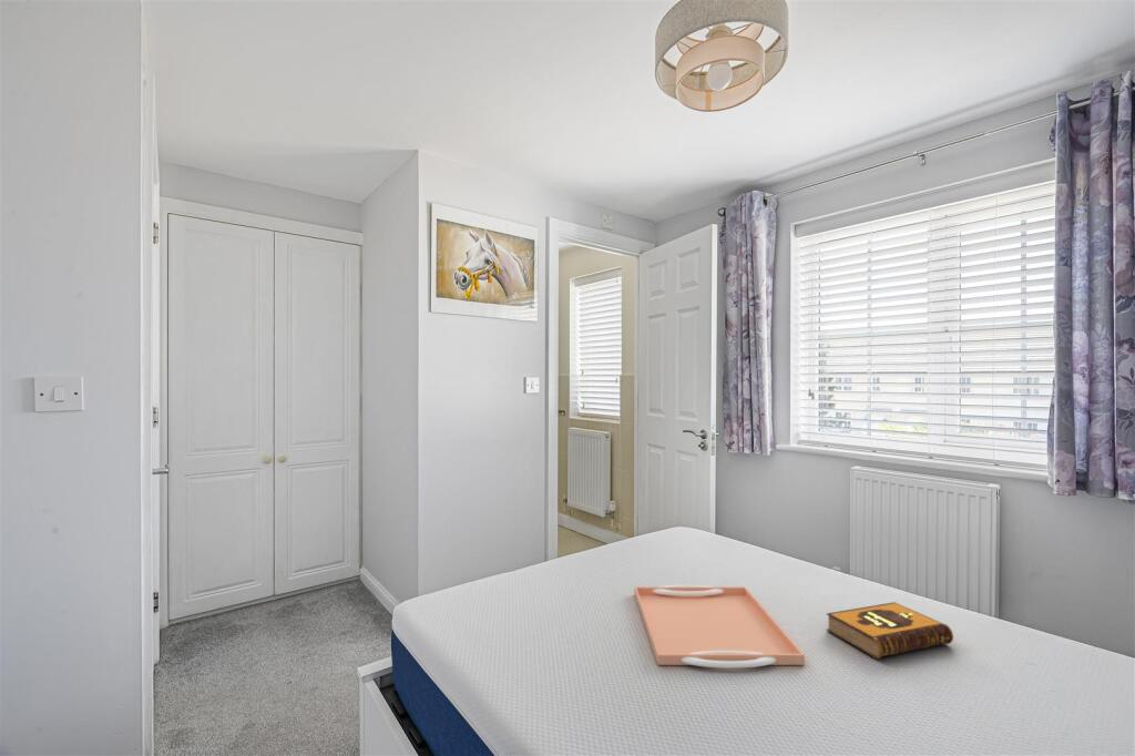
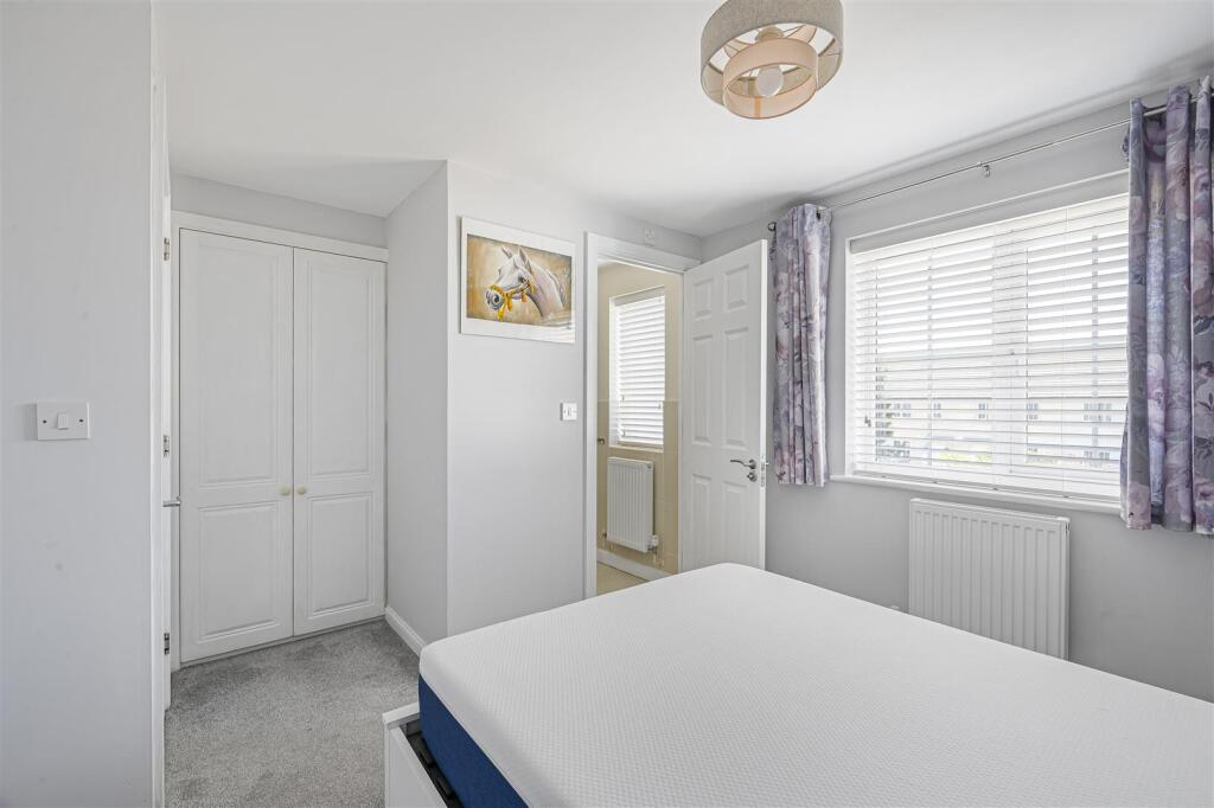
- hardback book [826,601,954,660]
- serving tray [633,584,806,670]
